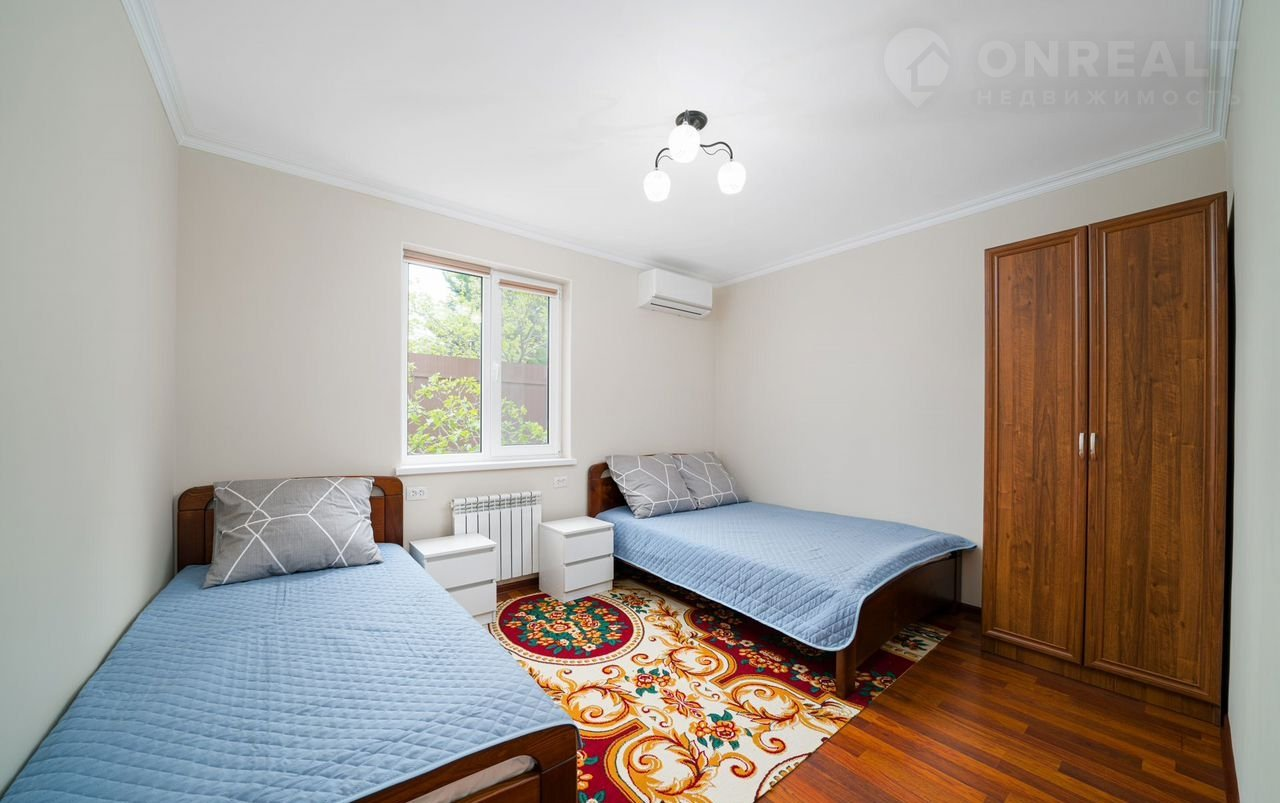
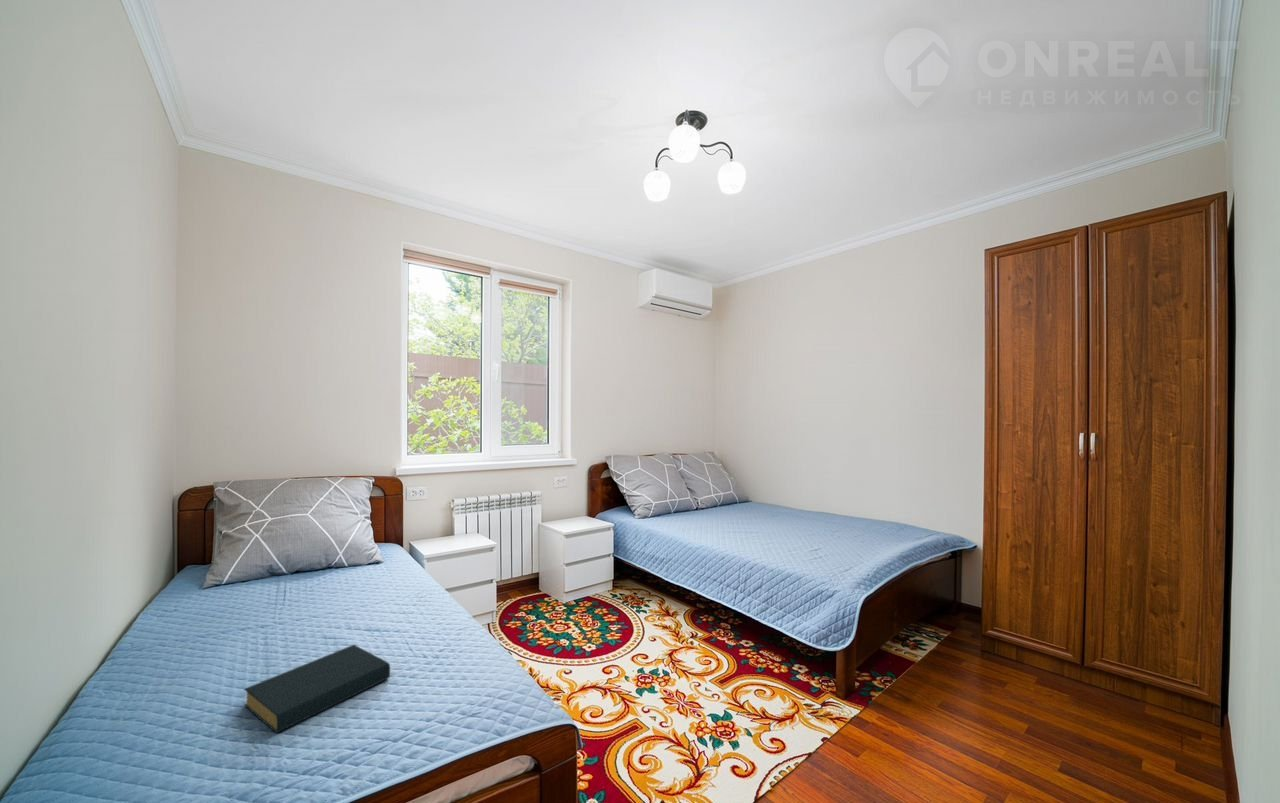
+ hardback book [243,644,391,734]
